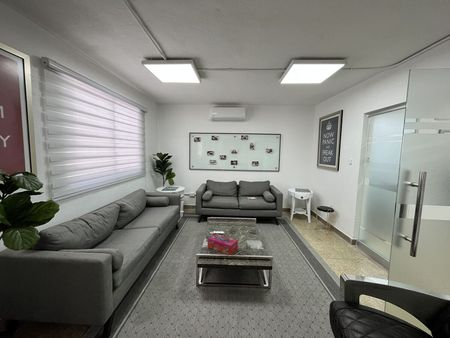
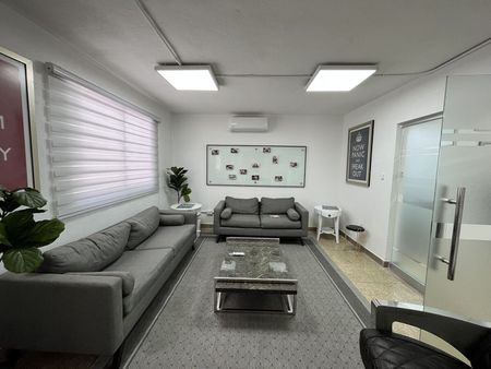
- tissue box [207,233,239,256]
